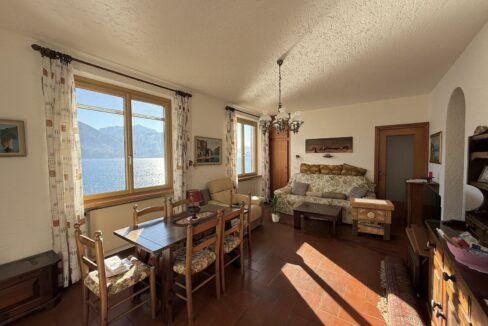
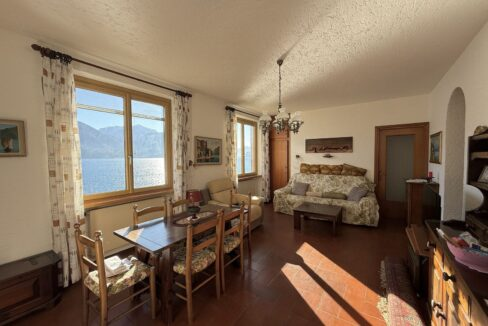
- side table [349,197,395,241]
- indoor plant [264,193,285,223]
